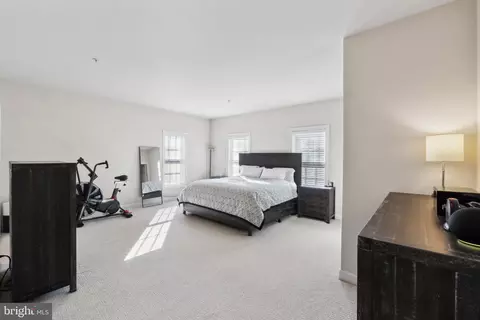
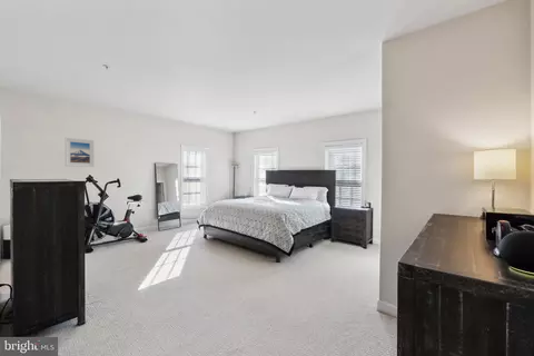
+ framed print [65,137,96,168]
